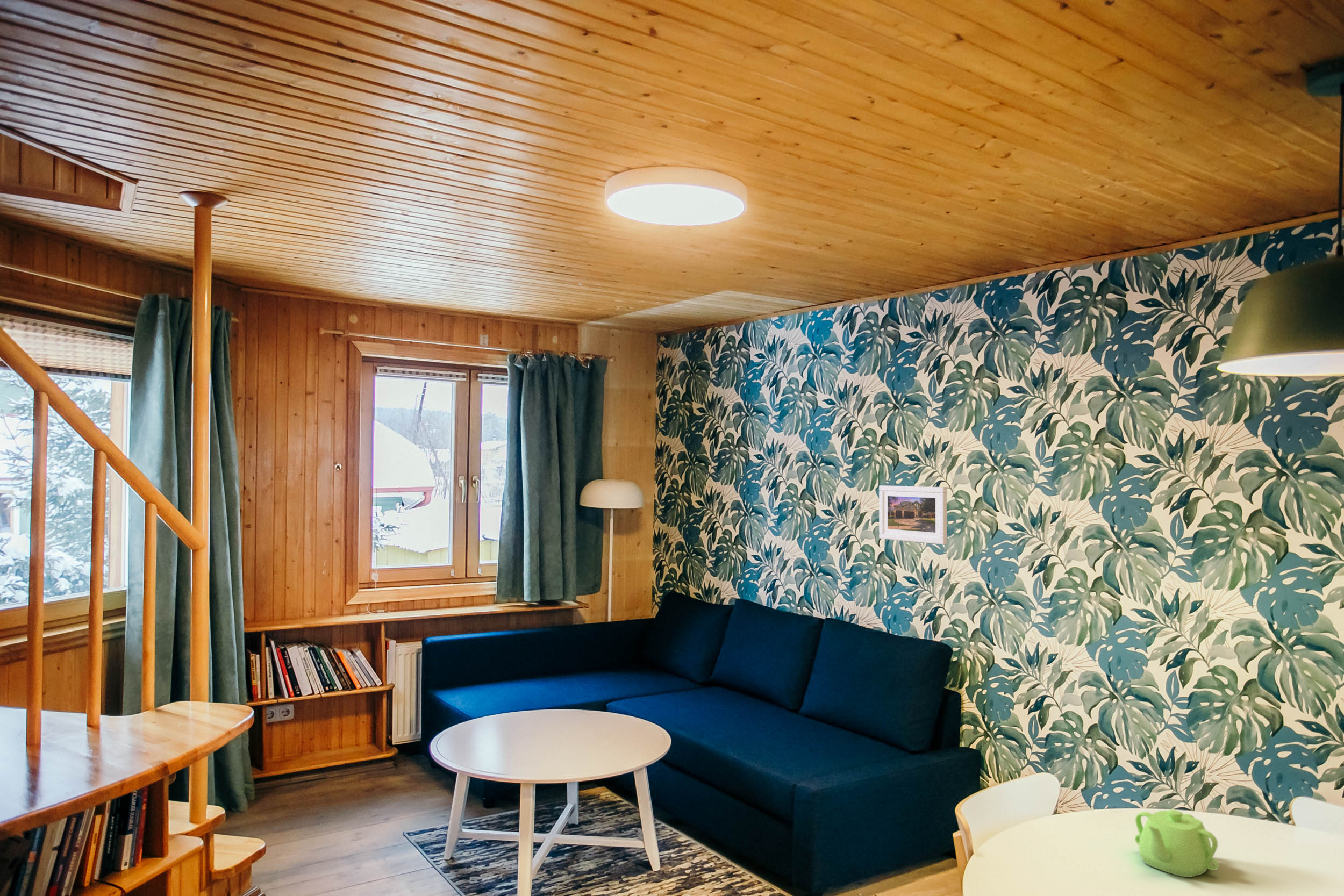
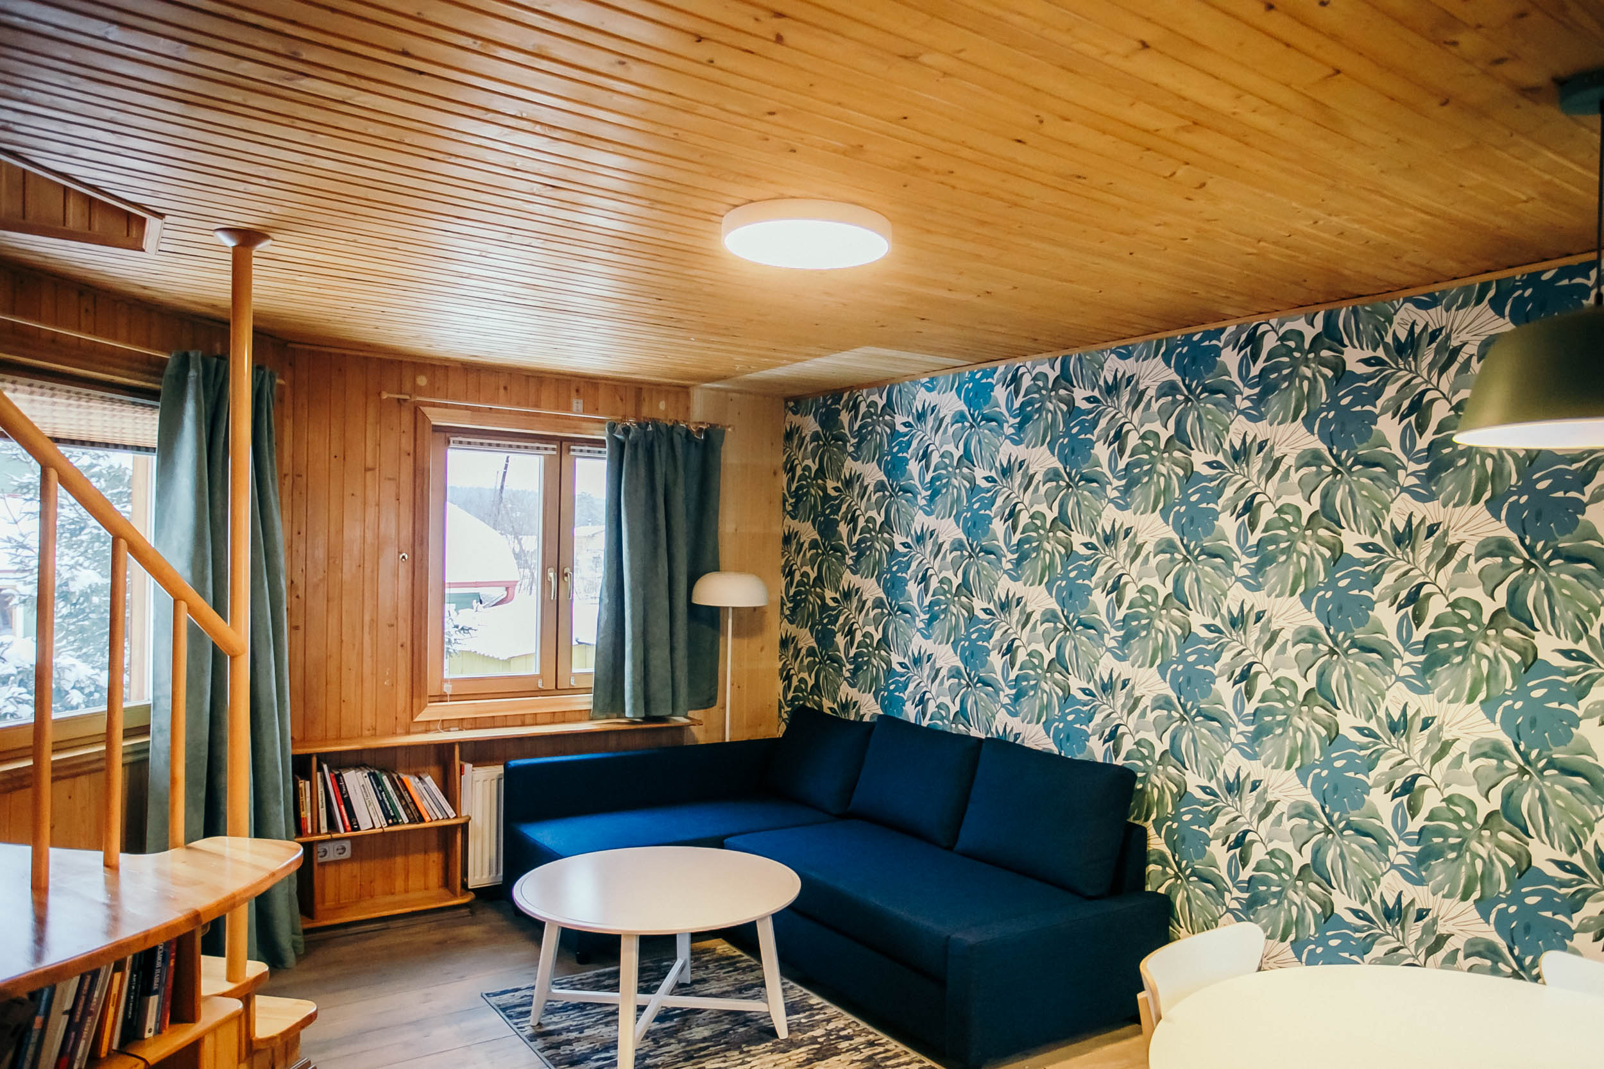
- teapot [1134,809,1219,878]
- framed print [878,485,947,545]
